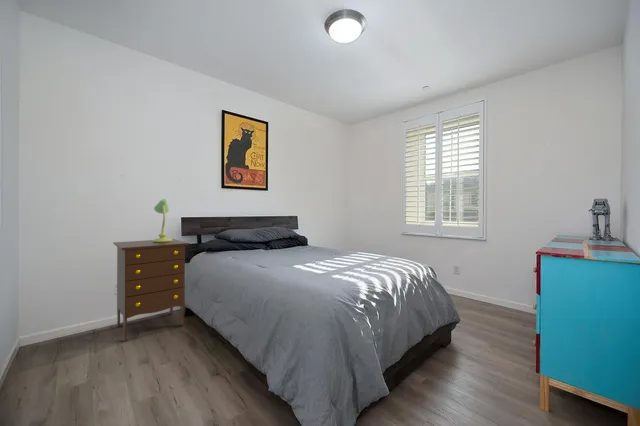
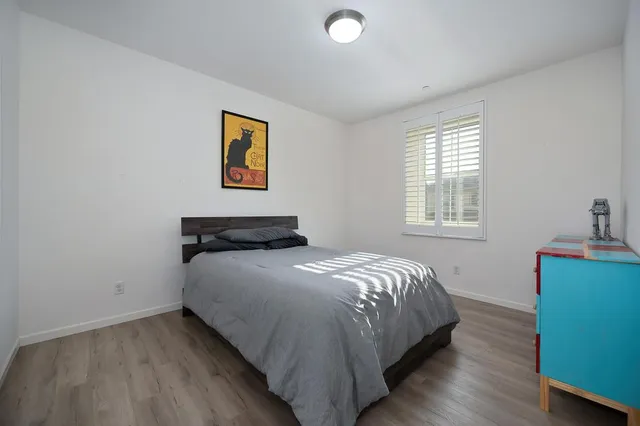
- table lamp [152,198,173,242]
- dresser [112,238,190,343]
